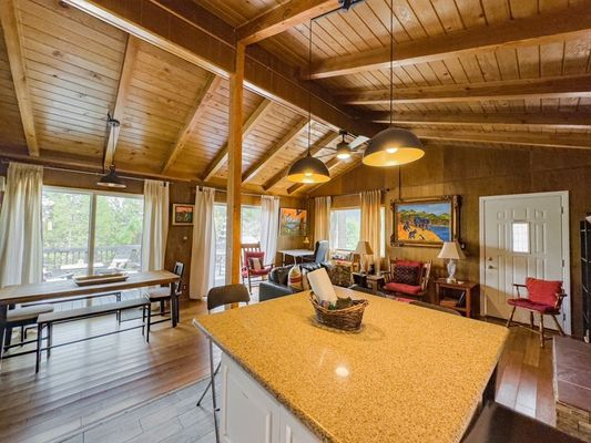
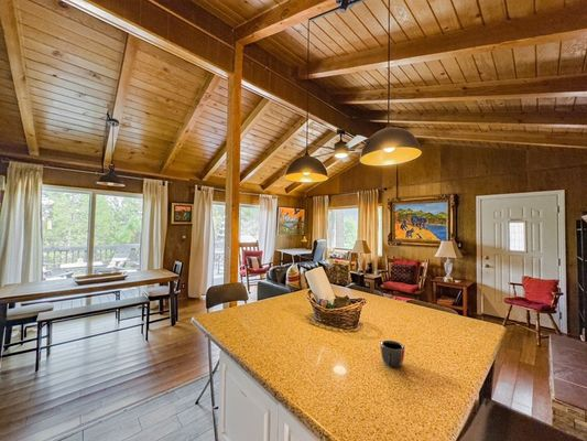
+ mug [379,340,406,368]
